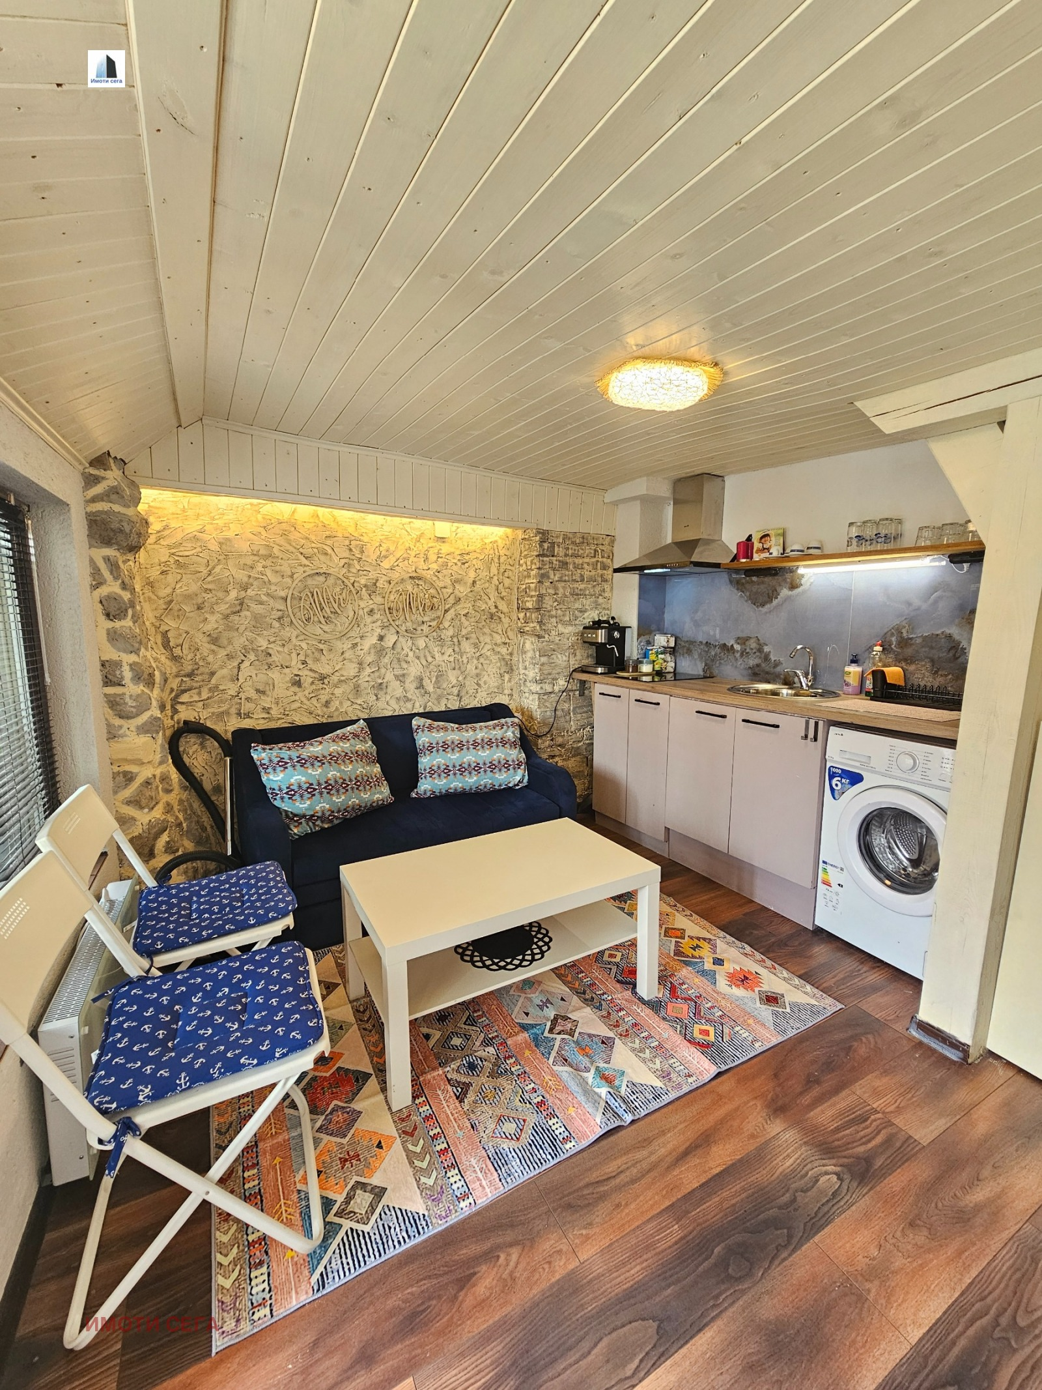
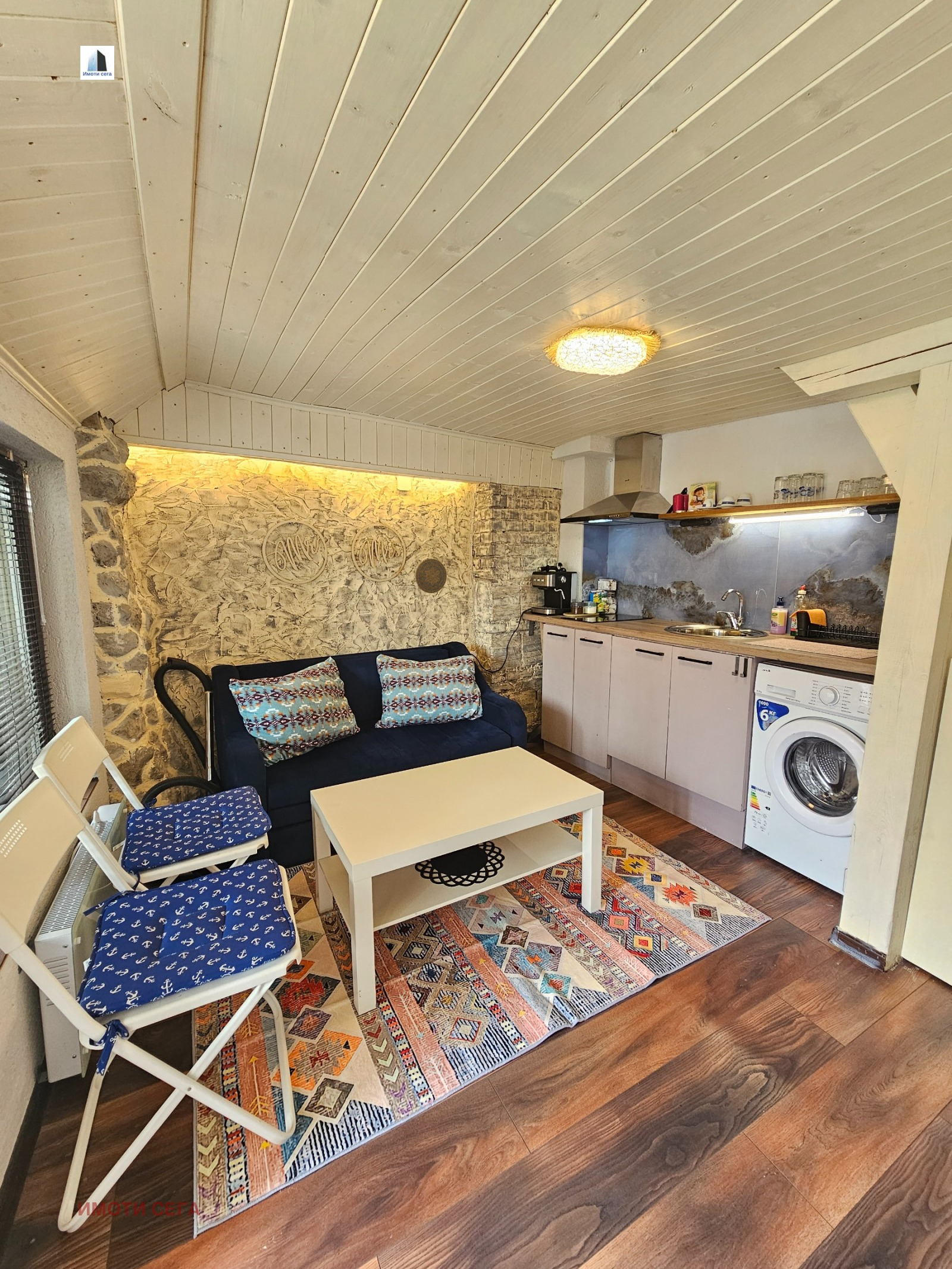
+ decorative plate [415,558,447,594]
